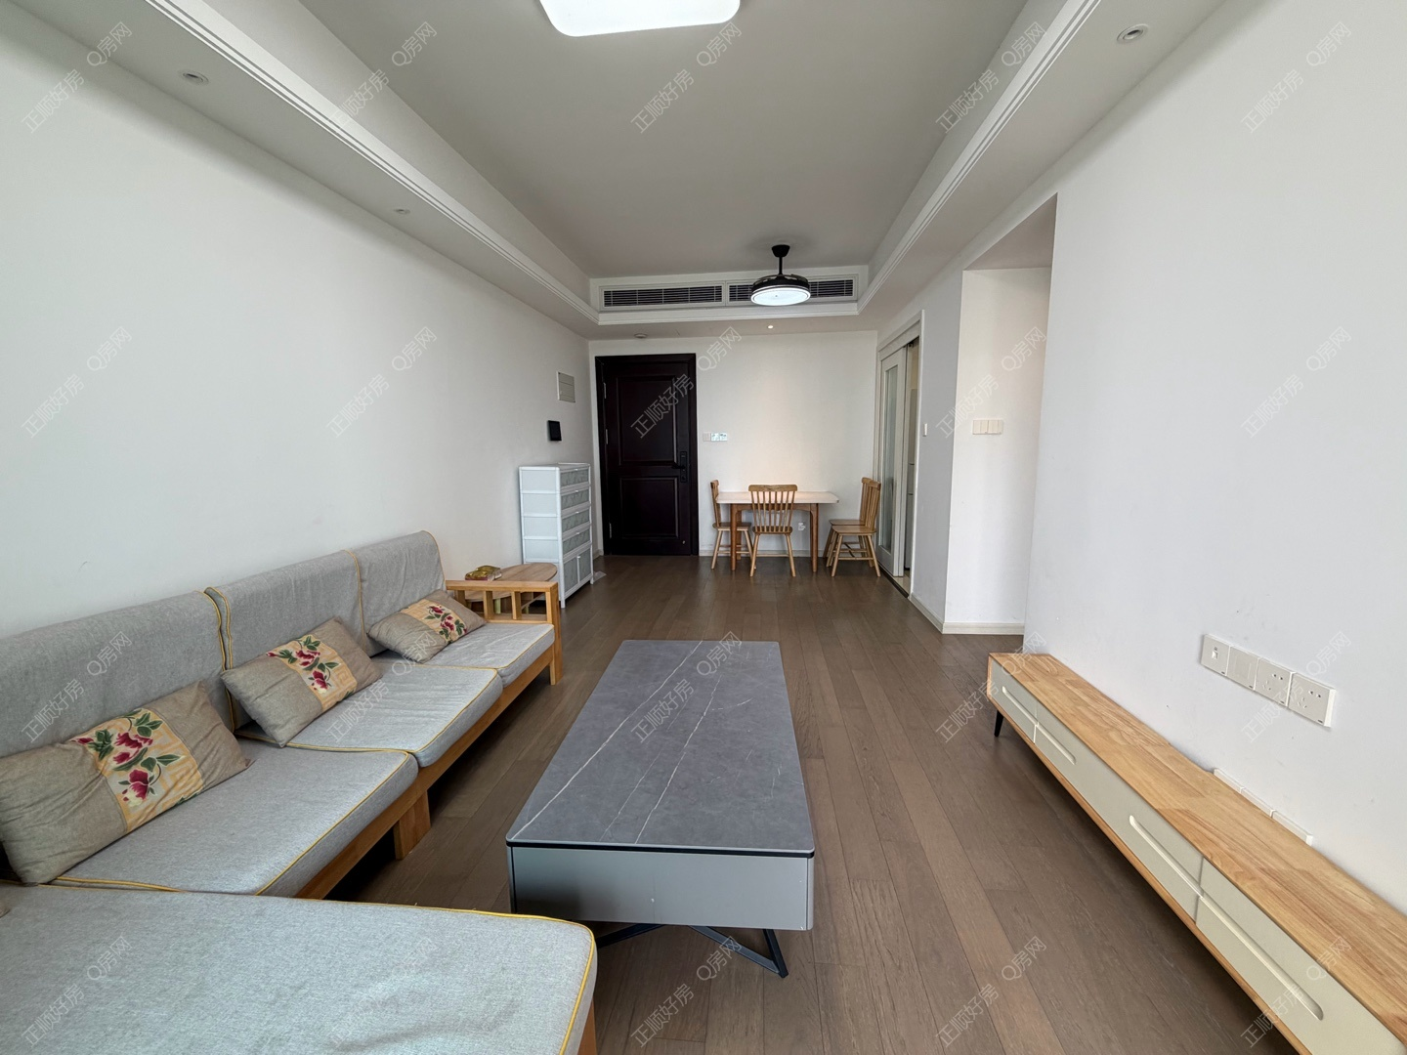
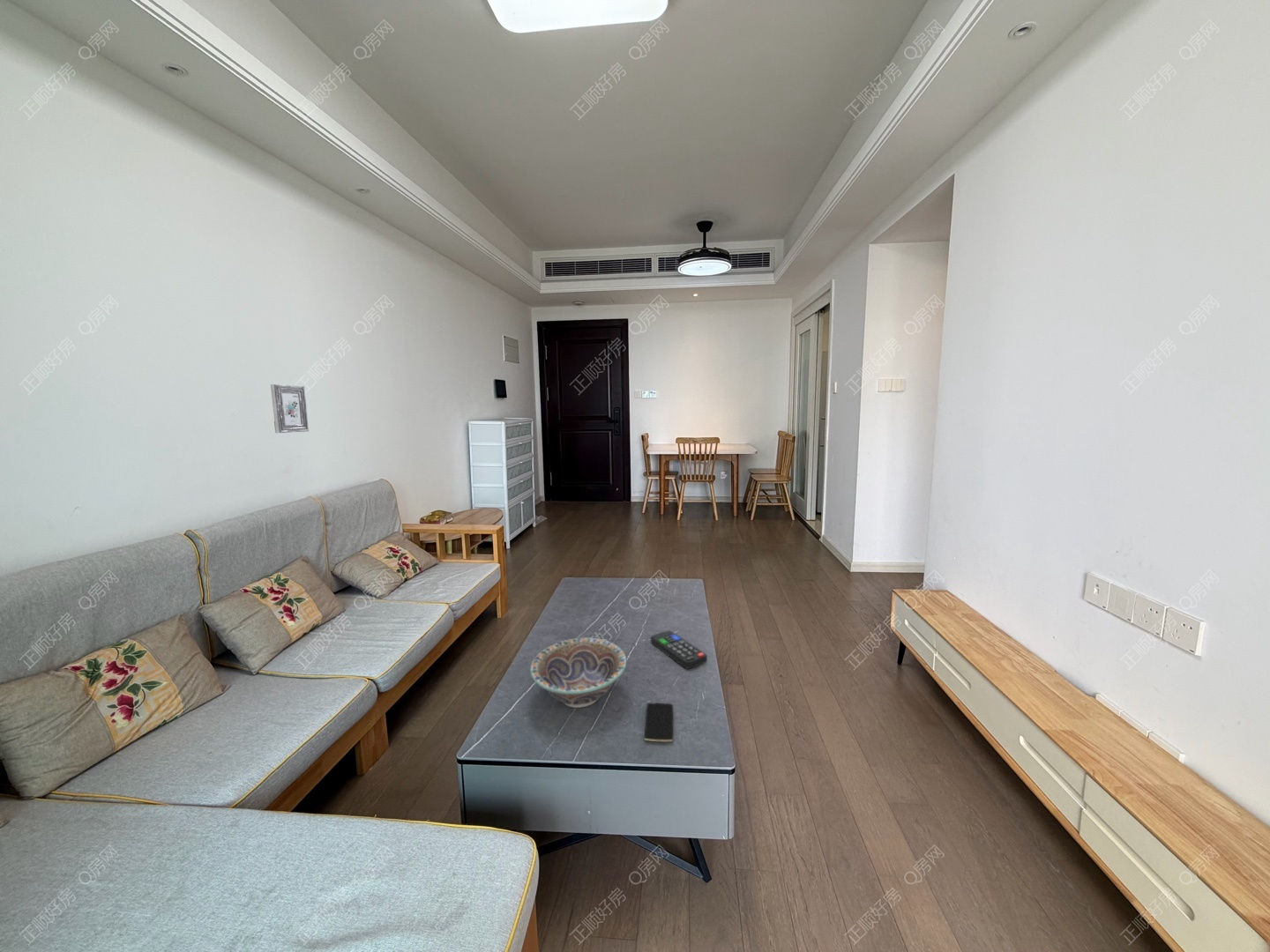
+ decorative bowl [529,637,627,709]
+ picture frame [270,383,310,434]
+ remote control [650,629,708,670]
+ smartphone [643,703,674,742]
